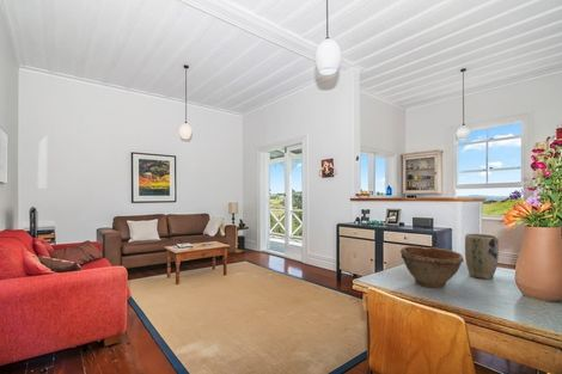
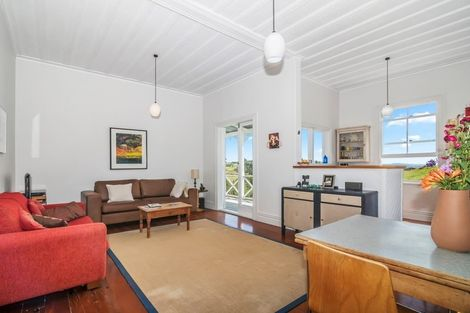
- plant pot [464,233,500,280]
- bowl [399,245,465,289]
